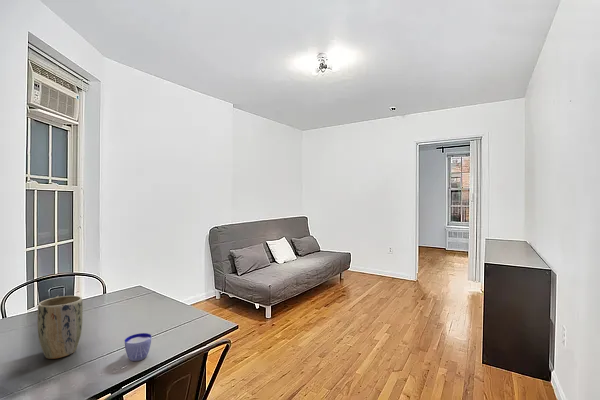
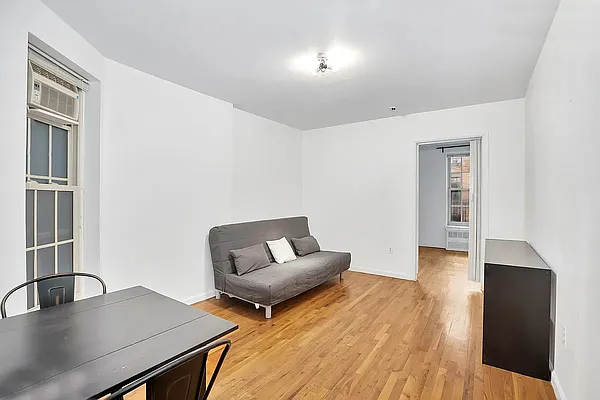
- plant pot [37,295,84,360]
- cup [124,332,153,362]
